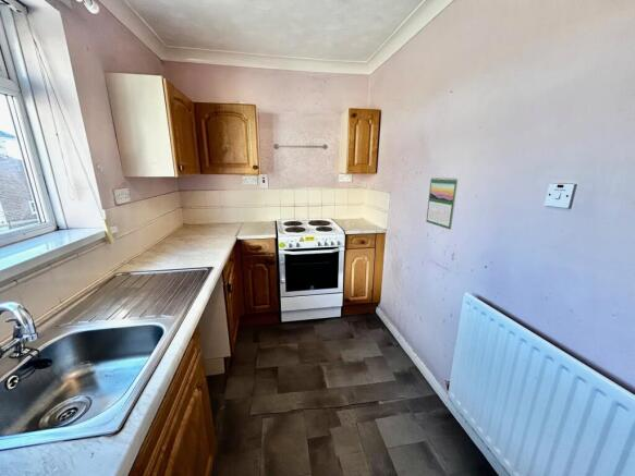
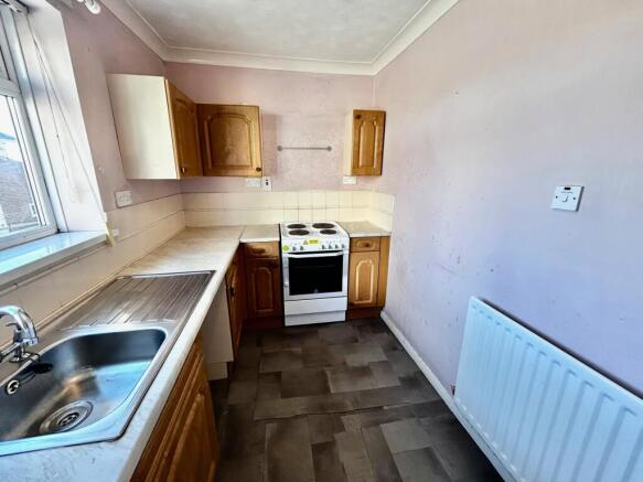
- calendar [425,175,459,231]
